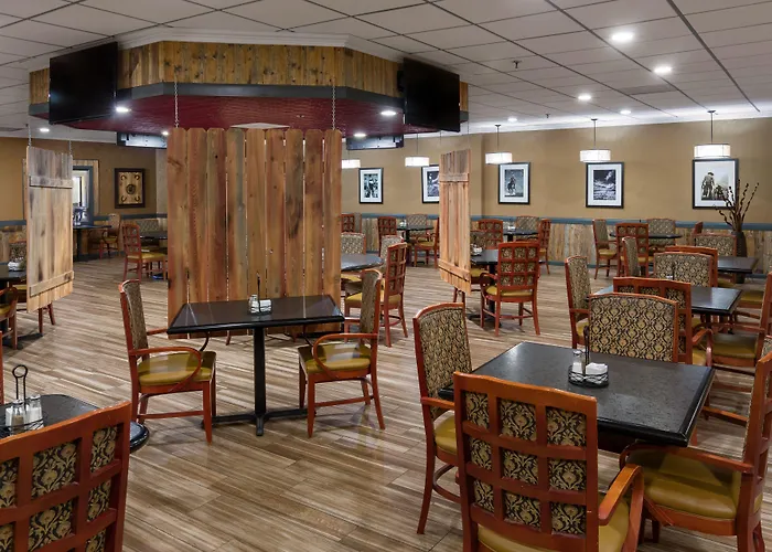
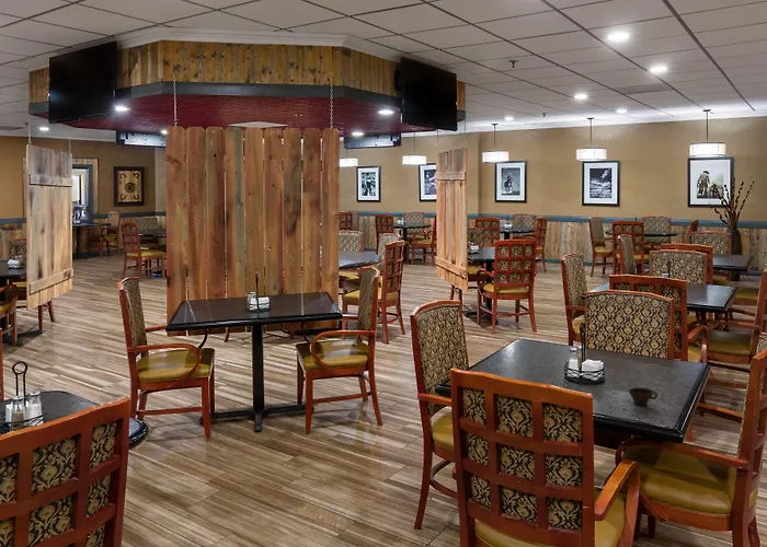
+ cup [628,386,659,406]
